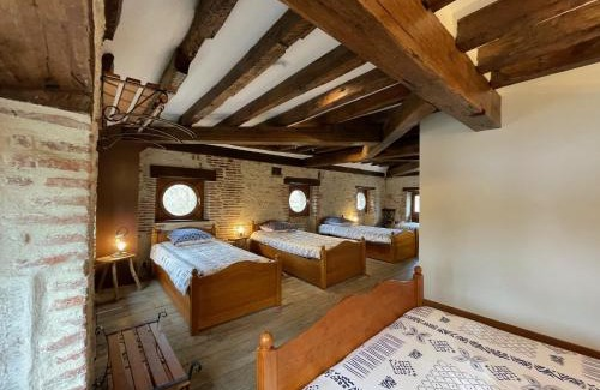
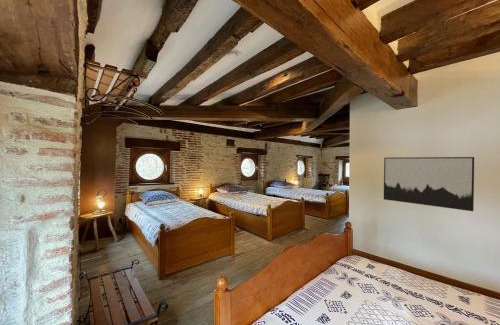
+ wall art [383,156,476,212]
